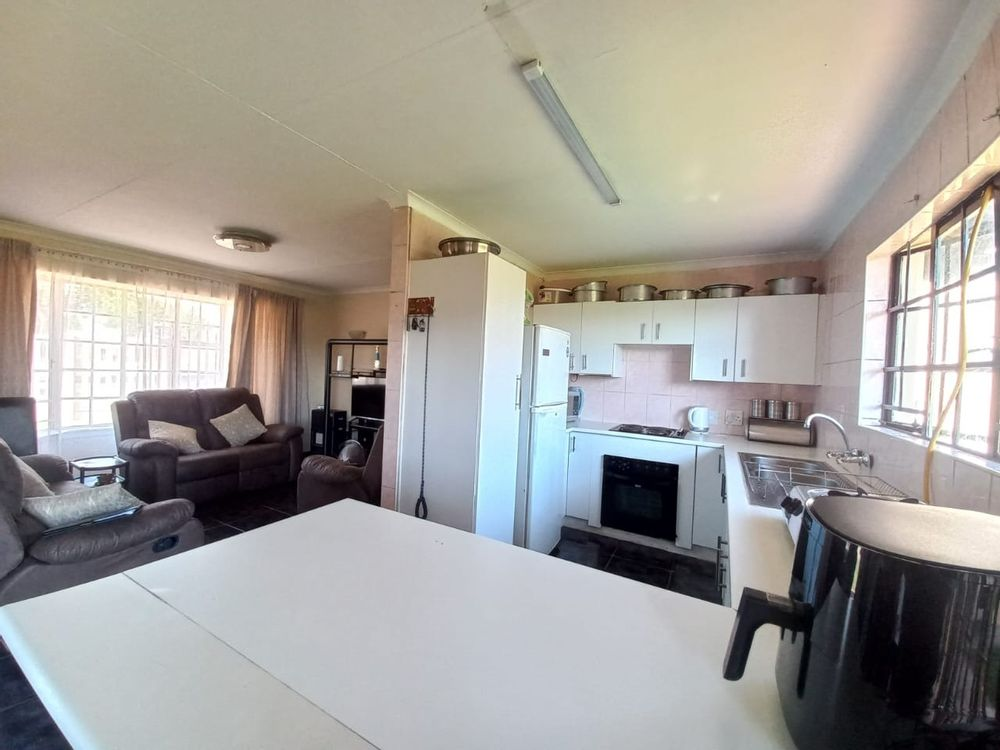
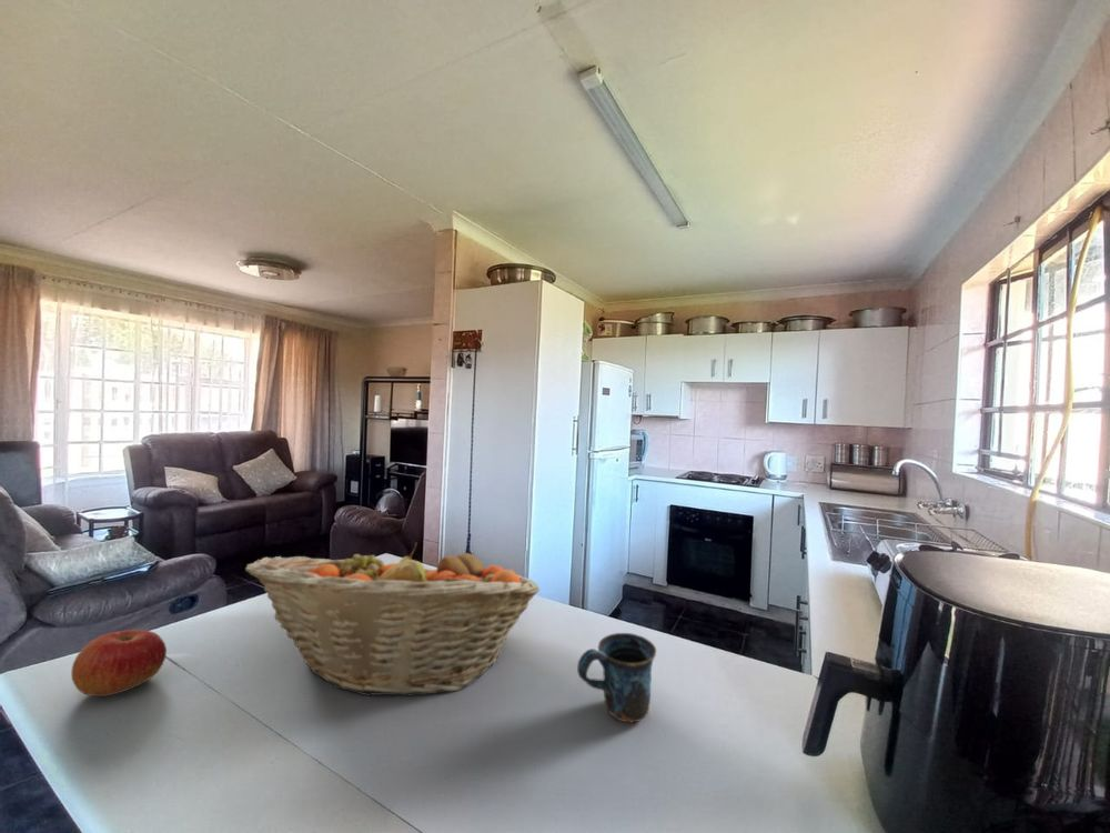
+ fruit basket [244,541,541,697]
+ mug [576,632,657,723]
+ apple [70,629,168,697]
